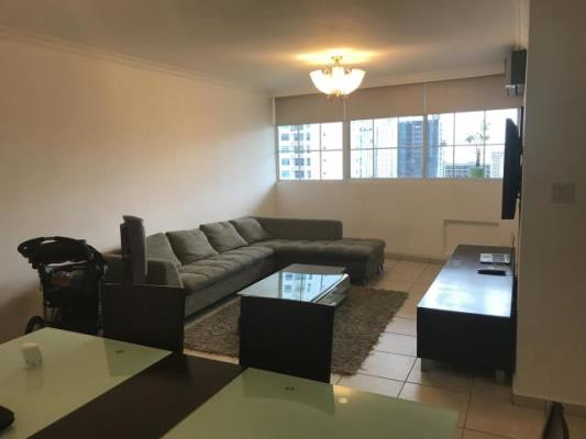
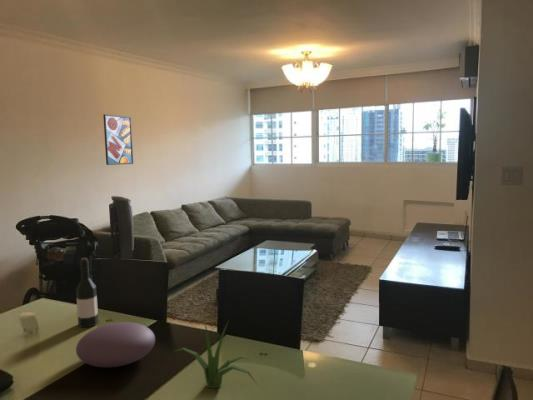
+ wine bottle [75,257,99,328]
+ plant [173,319,259,389]
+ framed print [103,113,134,166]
+ decorative bowl [75,321,156,368]
